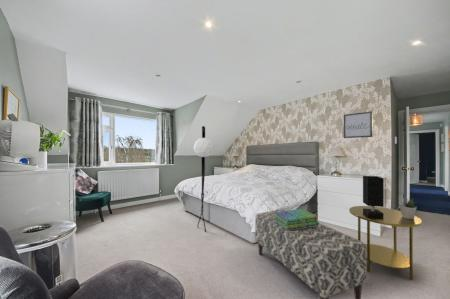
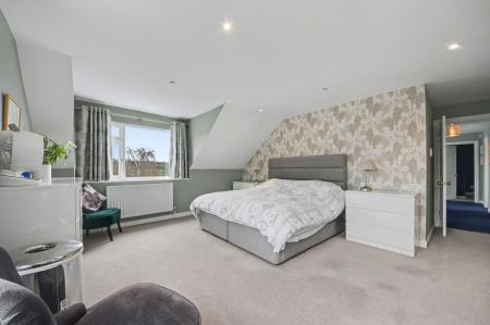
- side table [348,205,423,281]
- table lamp [362,175,385,217]
- bench [254,208,367,299]
- stack of books [274,208,320,230]
- wall art [343,110,373,139]
- floor lamp [193,125,214,233]
- potted plant [399,197,417,219]
